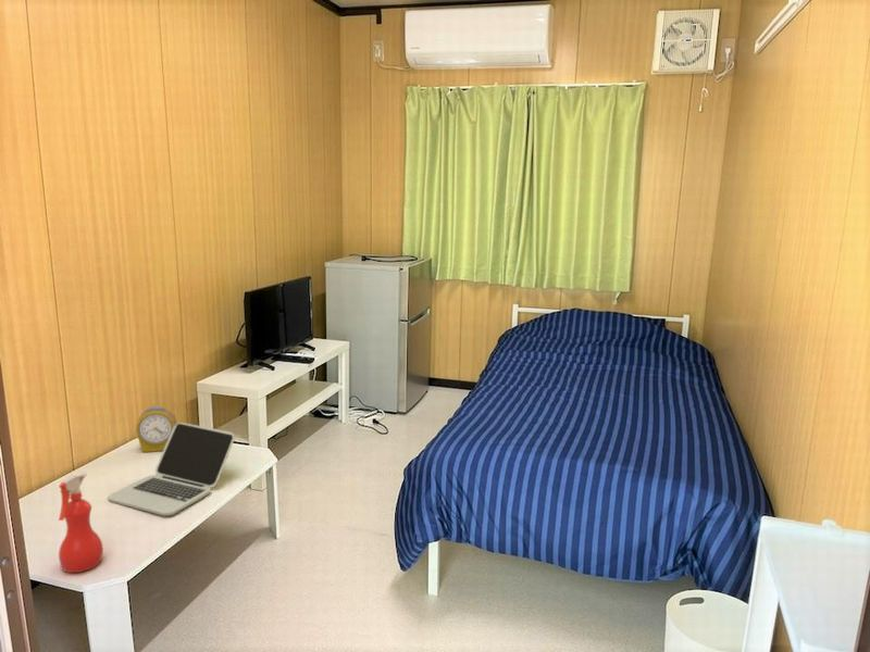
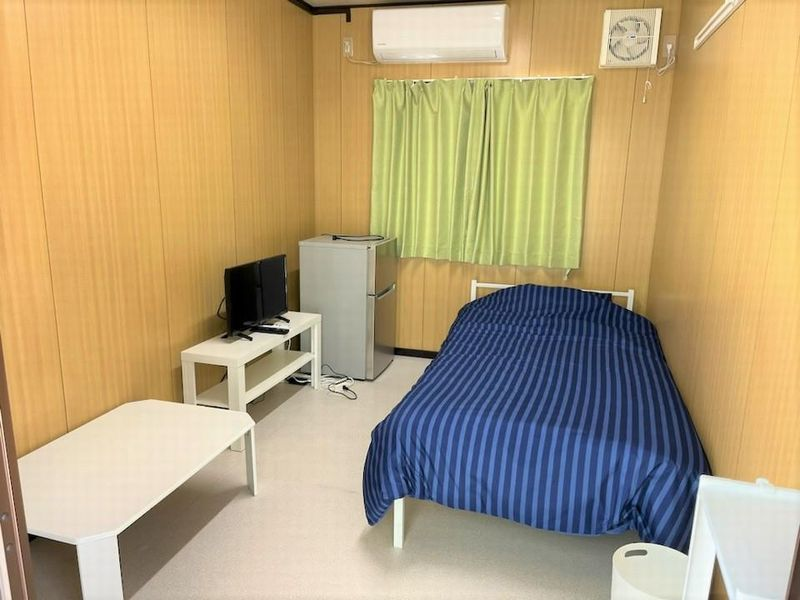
- spray bottle [58,472,104,574]
- alarm clock [135,404,178,453]
- laptop [107,422,236,516]
